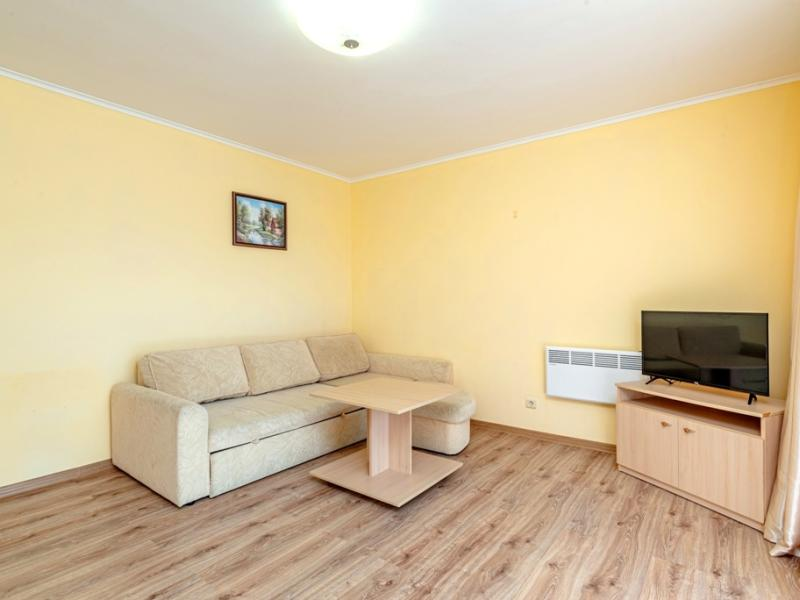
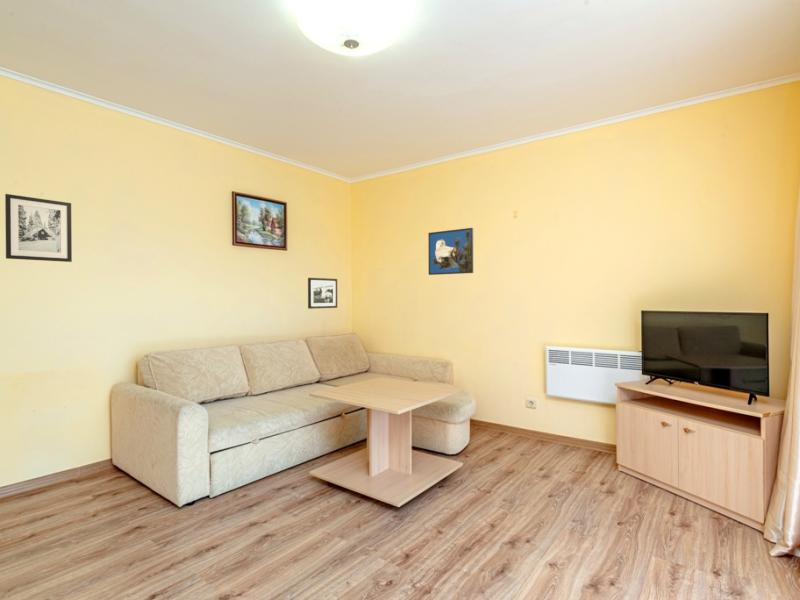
+ wall art [4,193,73,263]
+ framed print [427,227,474,276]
+ picture frame [307,277,338,310]
